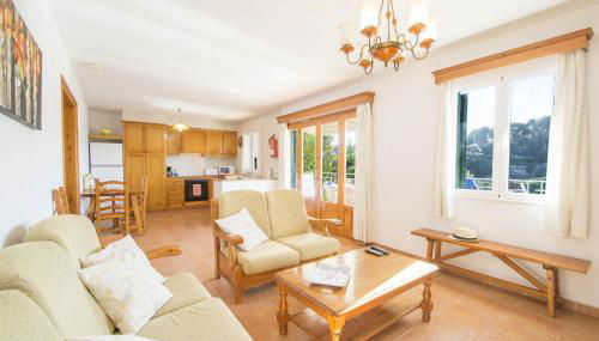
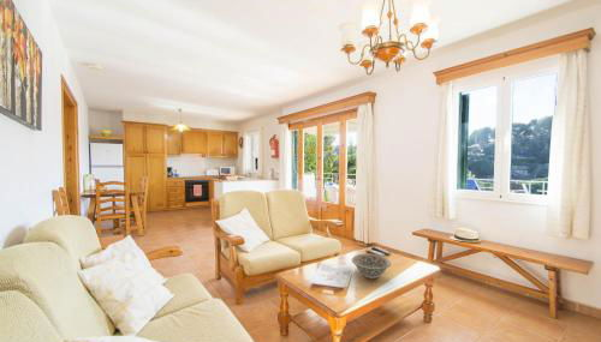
+ decorative bowl [351,252,392,280]
